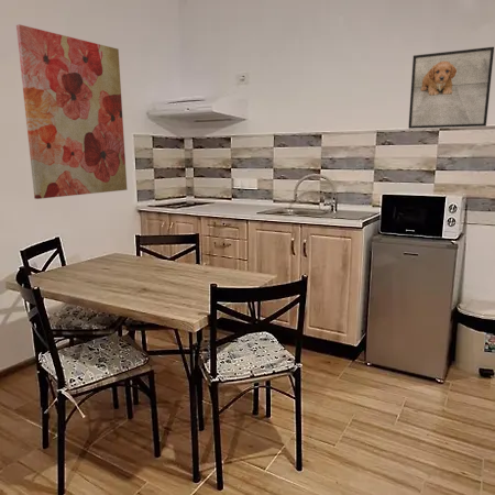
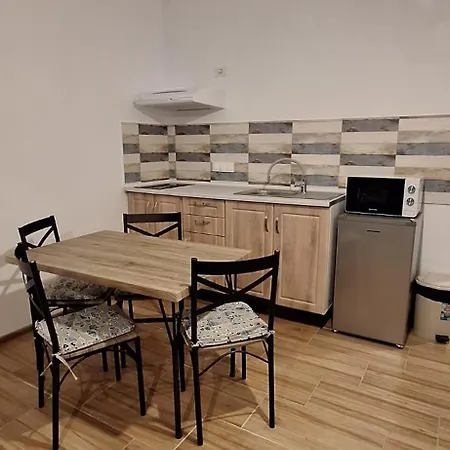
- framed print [407,46,495,130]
- wall art [15,23,129,200]
